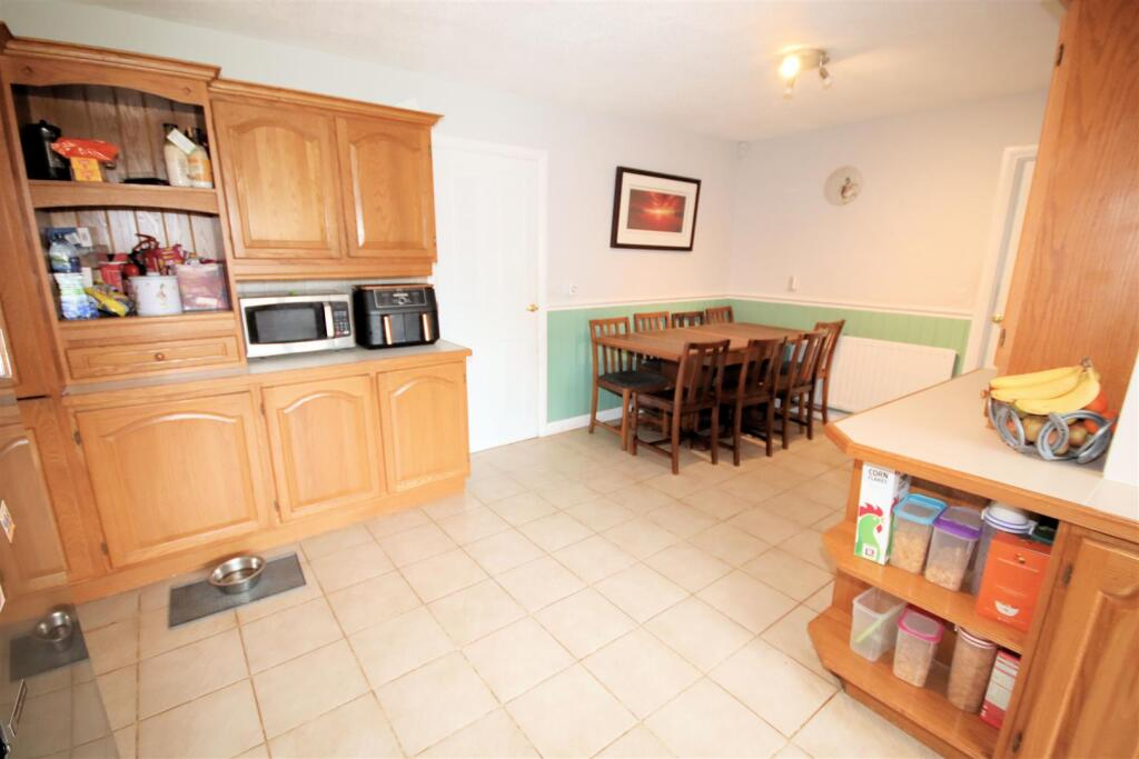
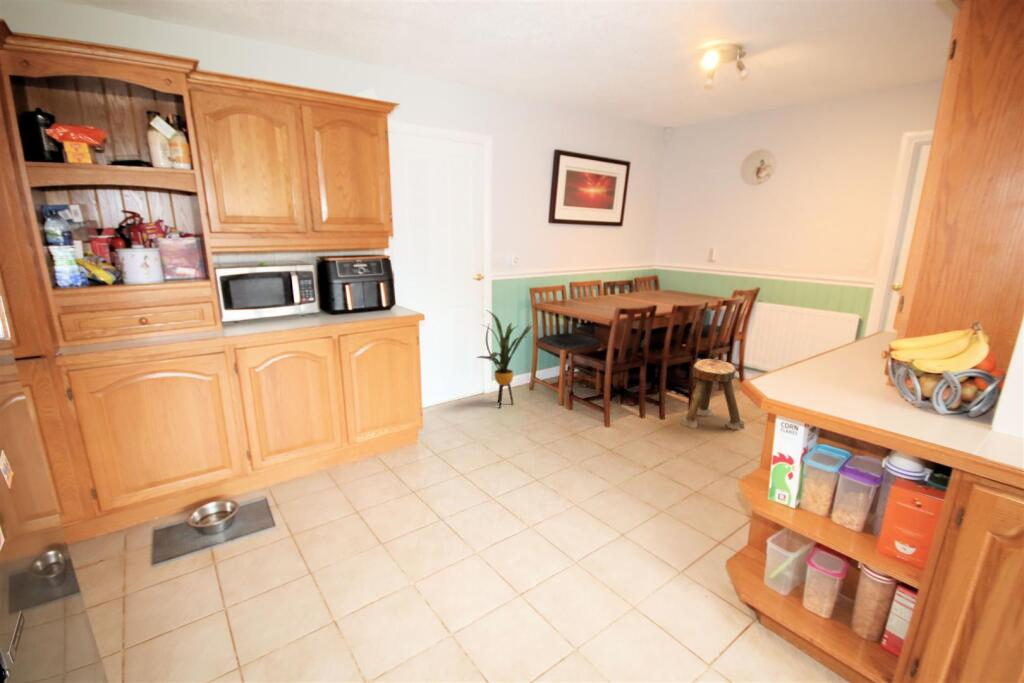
+ house plant [475,310,538,409]
+ stool [679,358,746,431]
